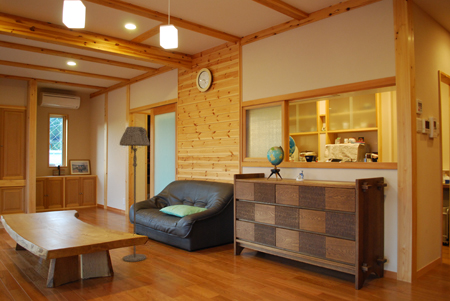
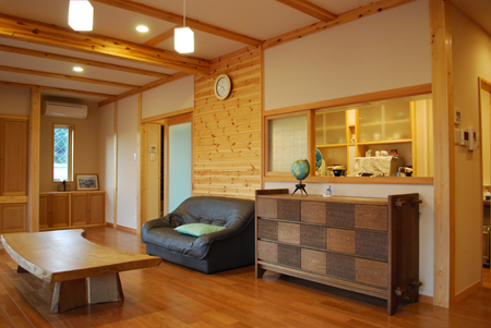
- floor lamp [119,125,151,263]
